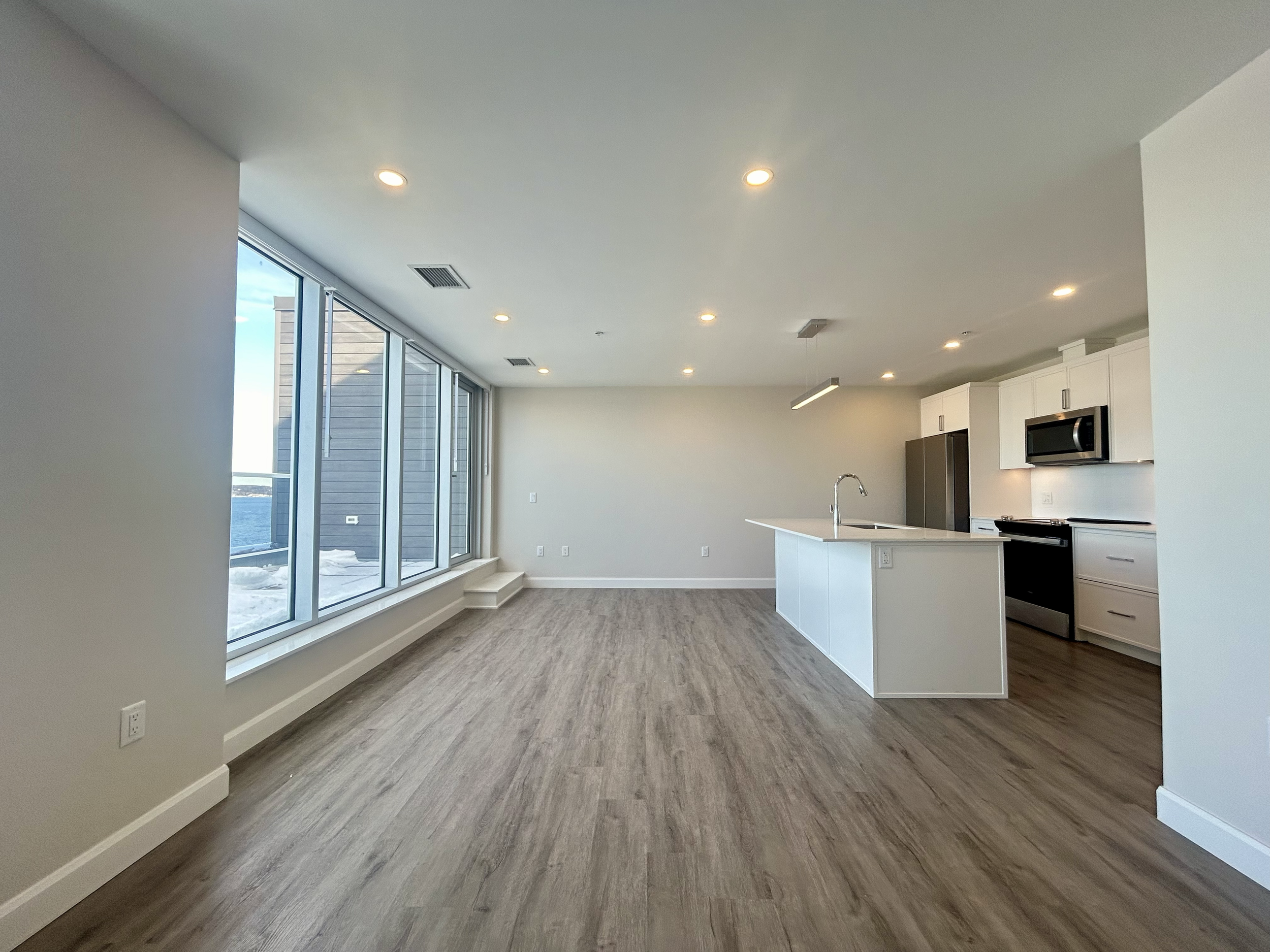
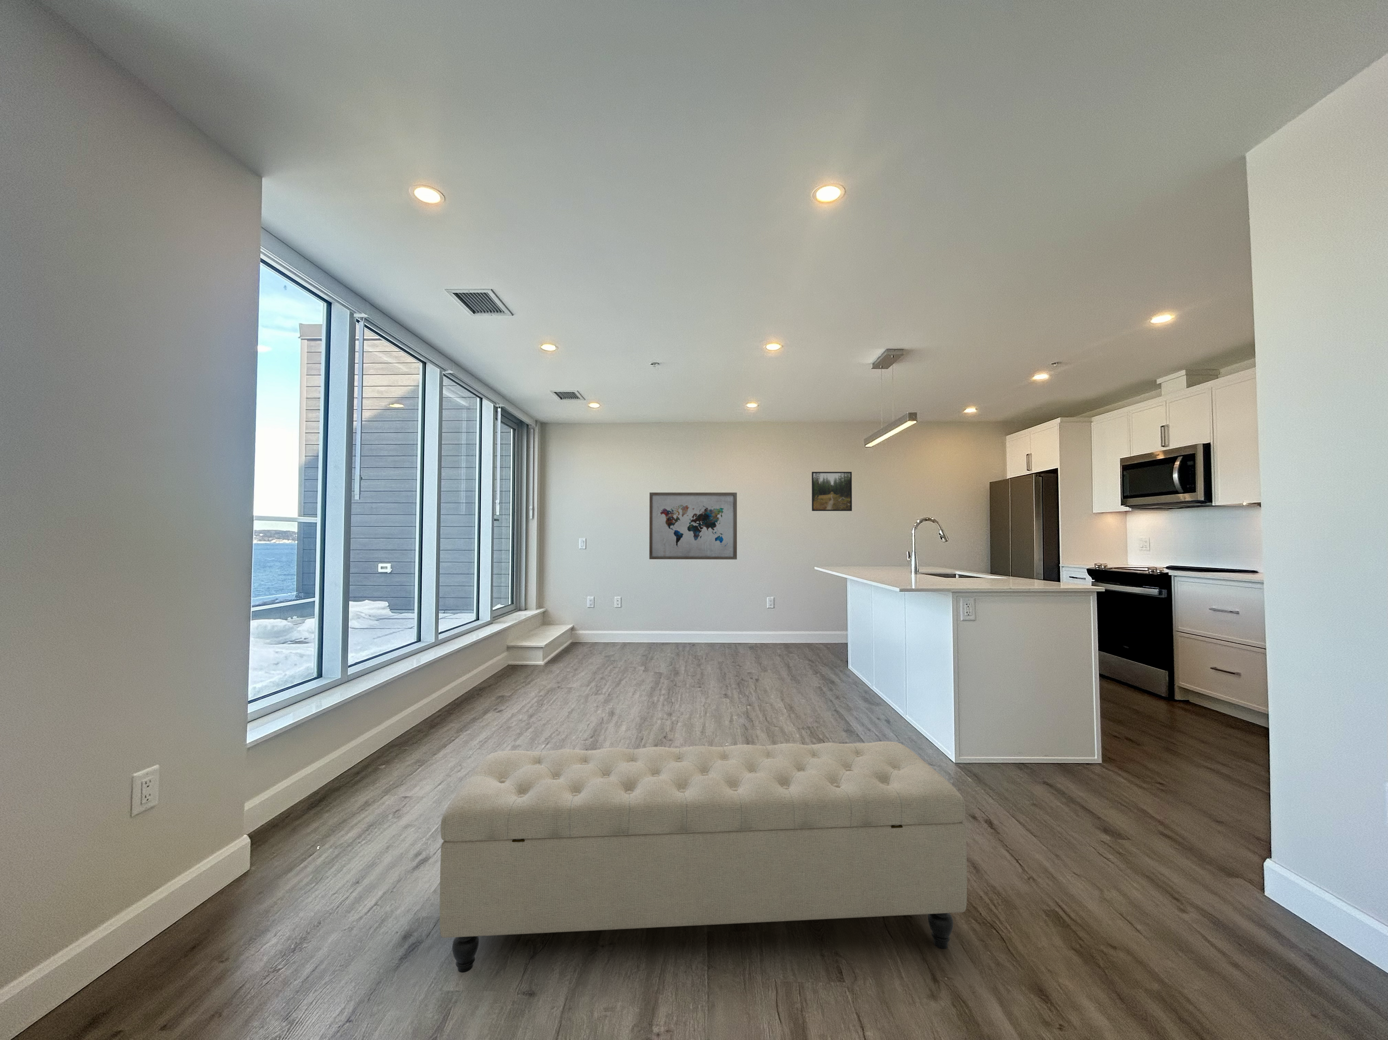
+ bench [439,741,967,973]
+ wall art [649,492,738,560]
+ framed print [811,472,852,511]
